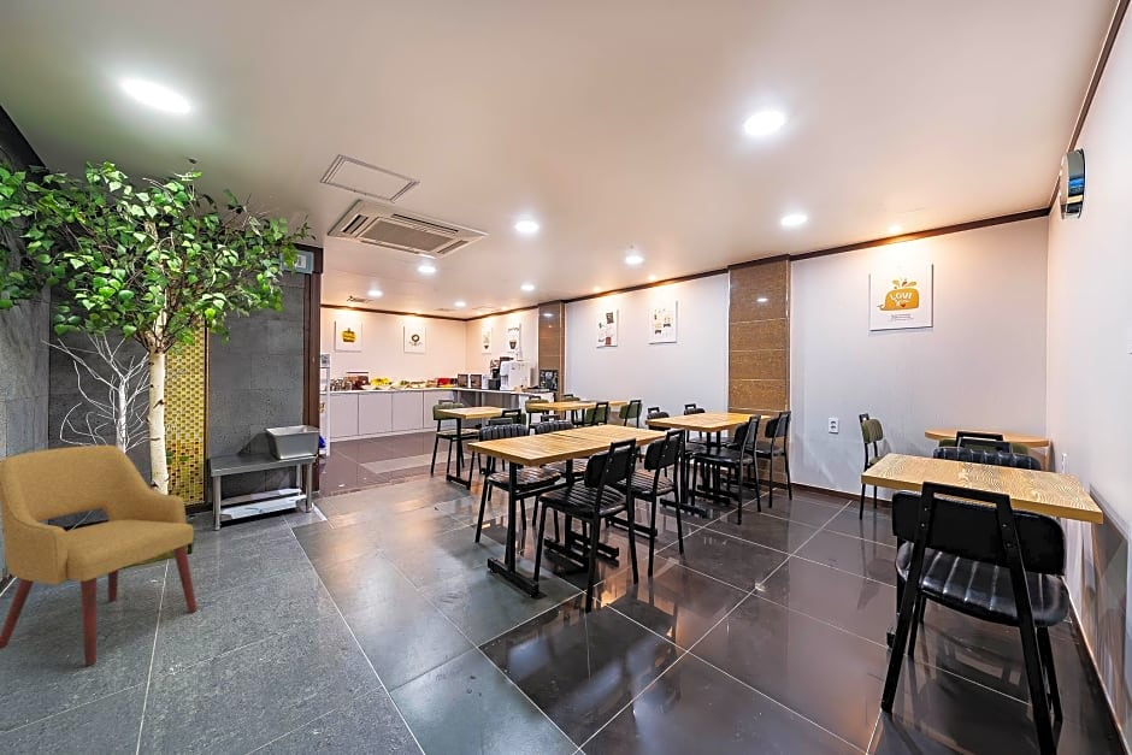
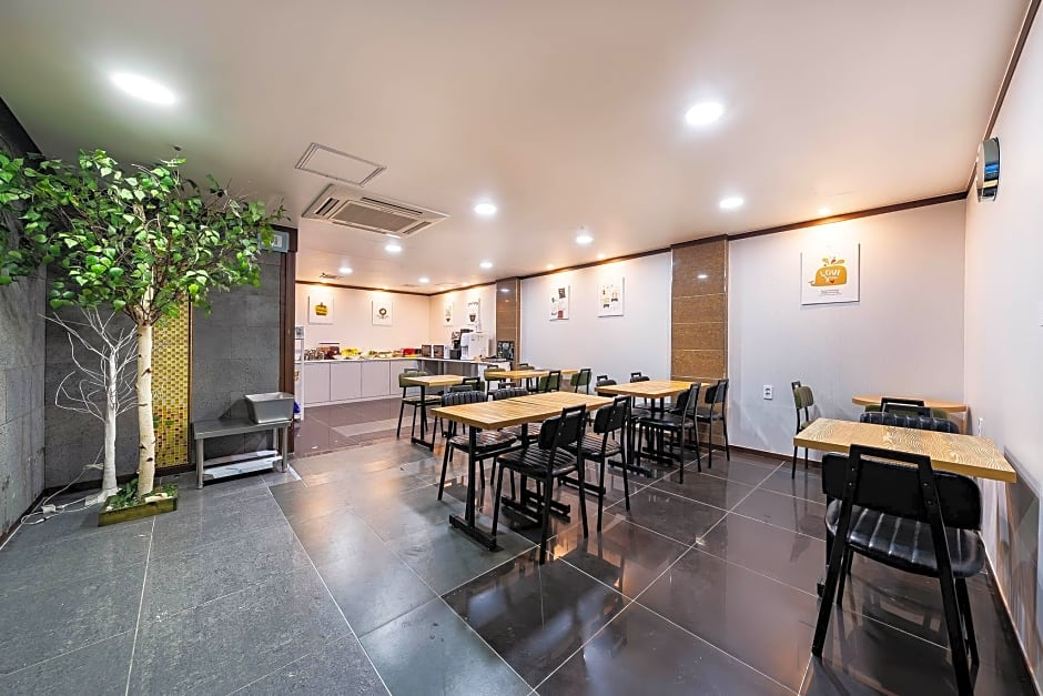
- chair [0,444,197,667]
